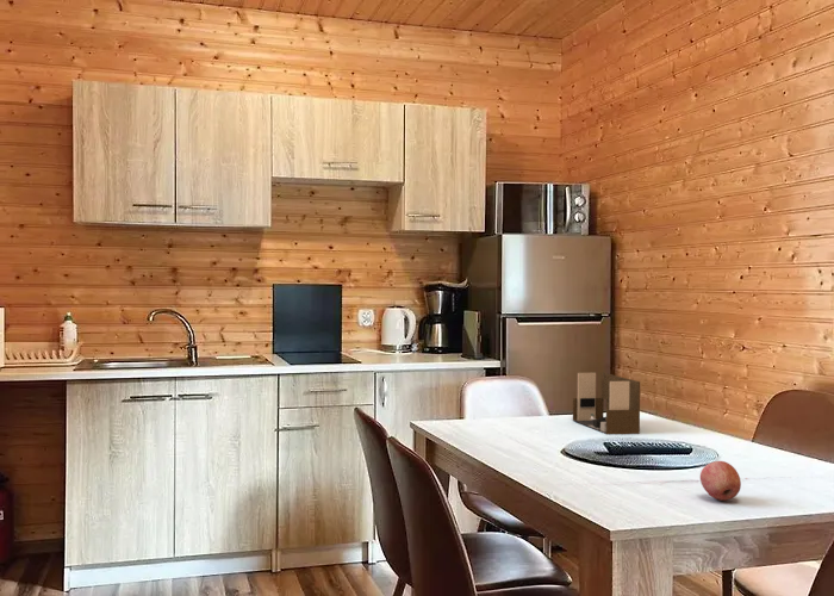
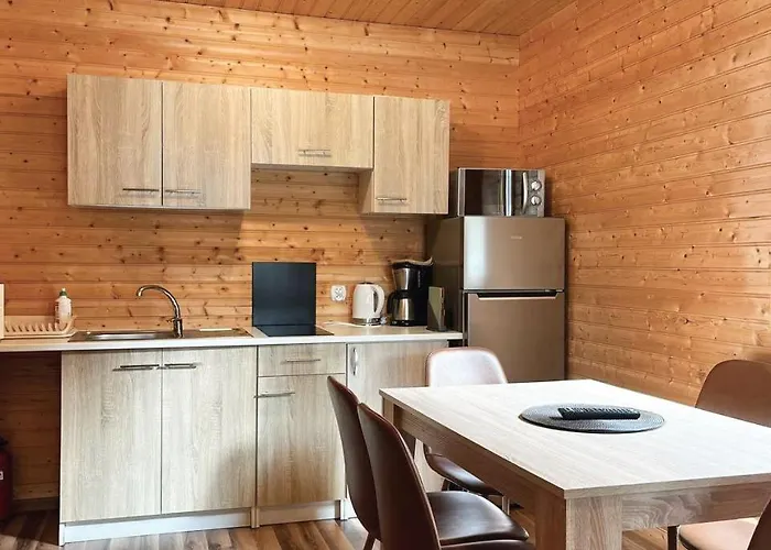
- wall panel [572,372,641,435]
- fruit [699,460,742,502]
